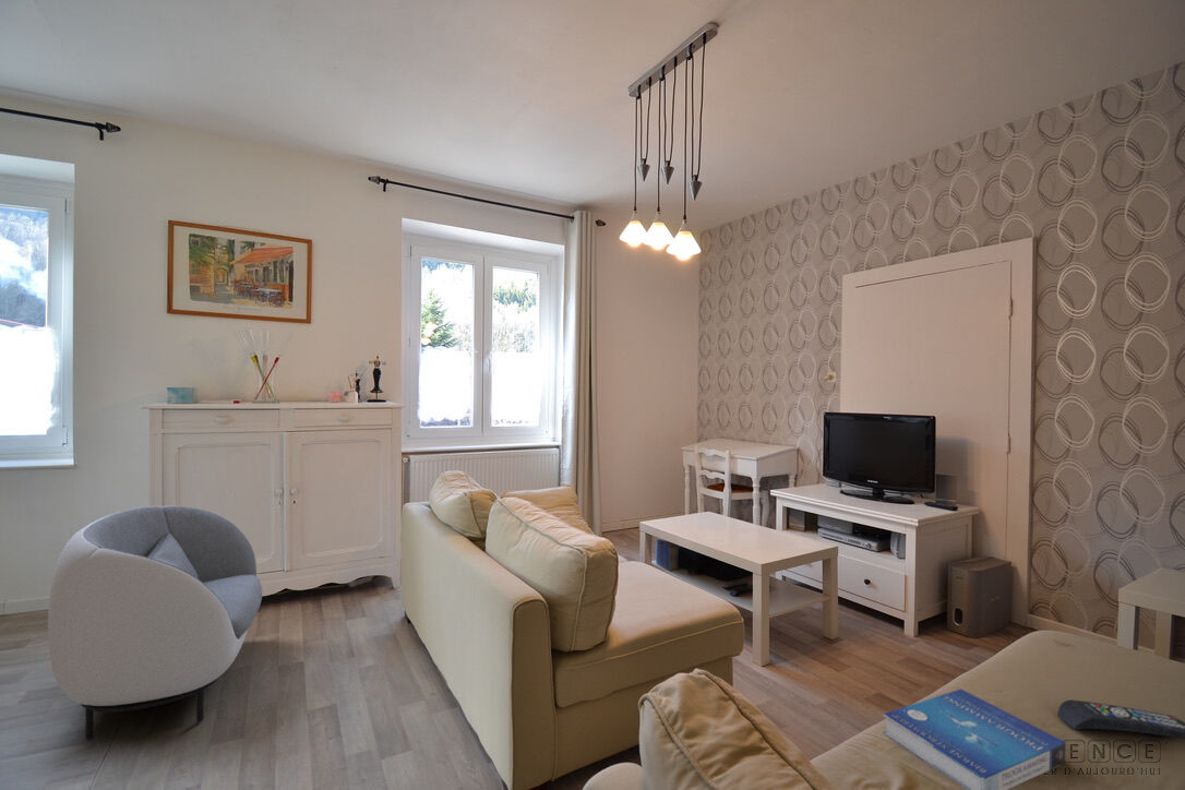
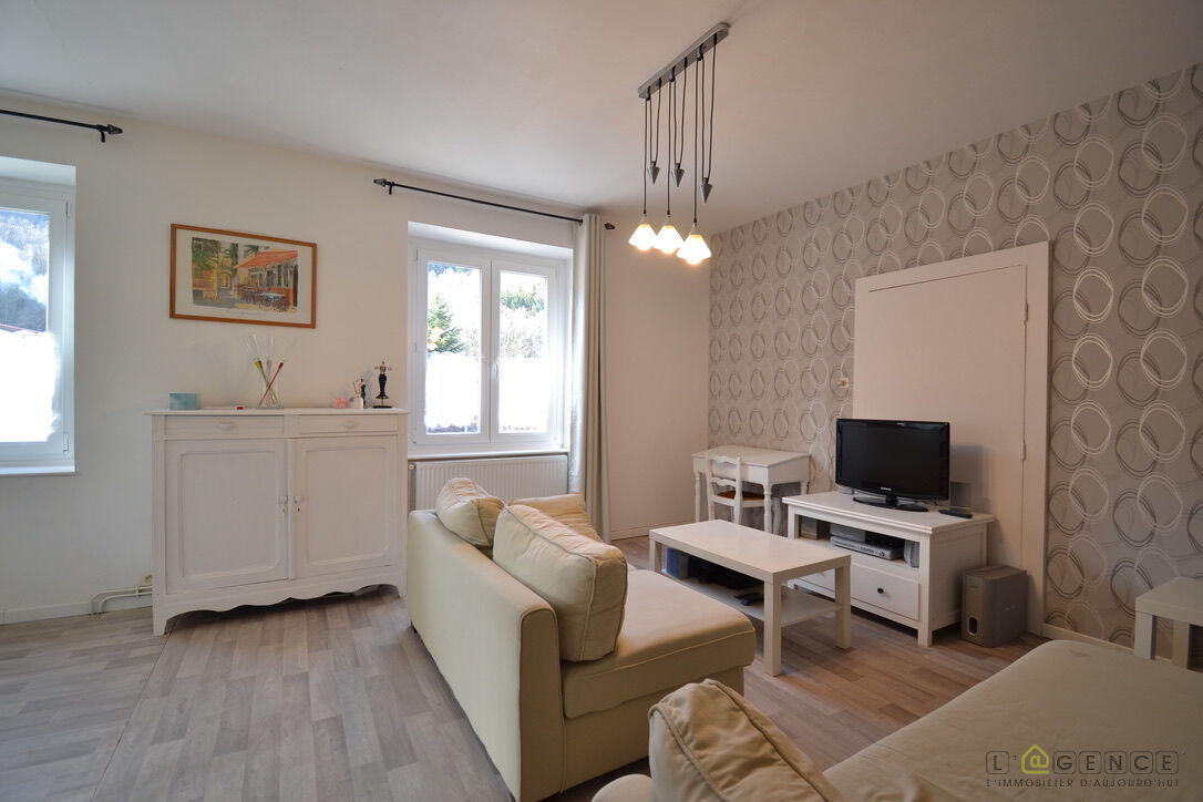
- remote control [1056,698,1185,740]
- book [882,687,1067,790]
- armchair [47,505,263,741]
